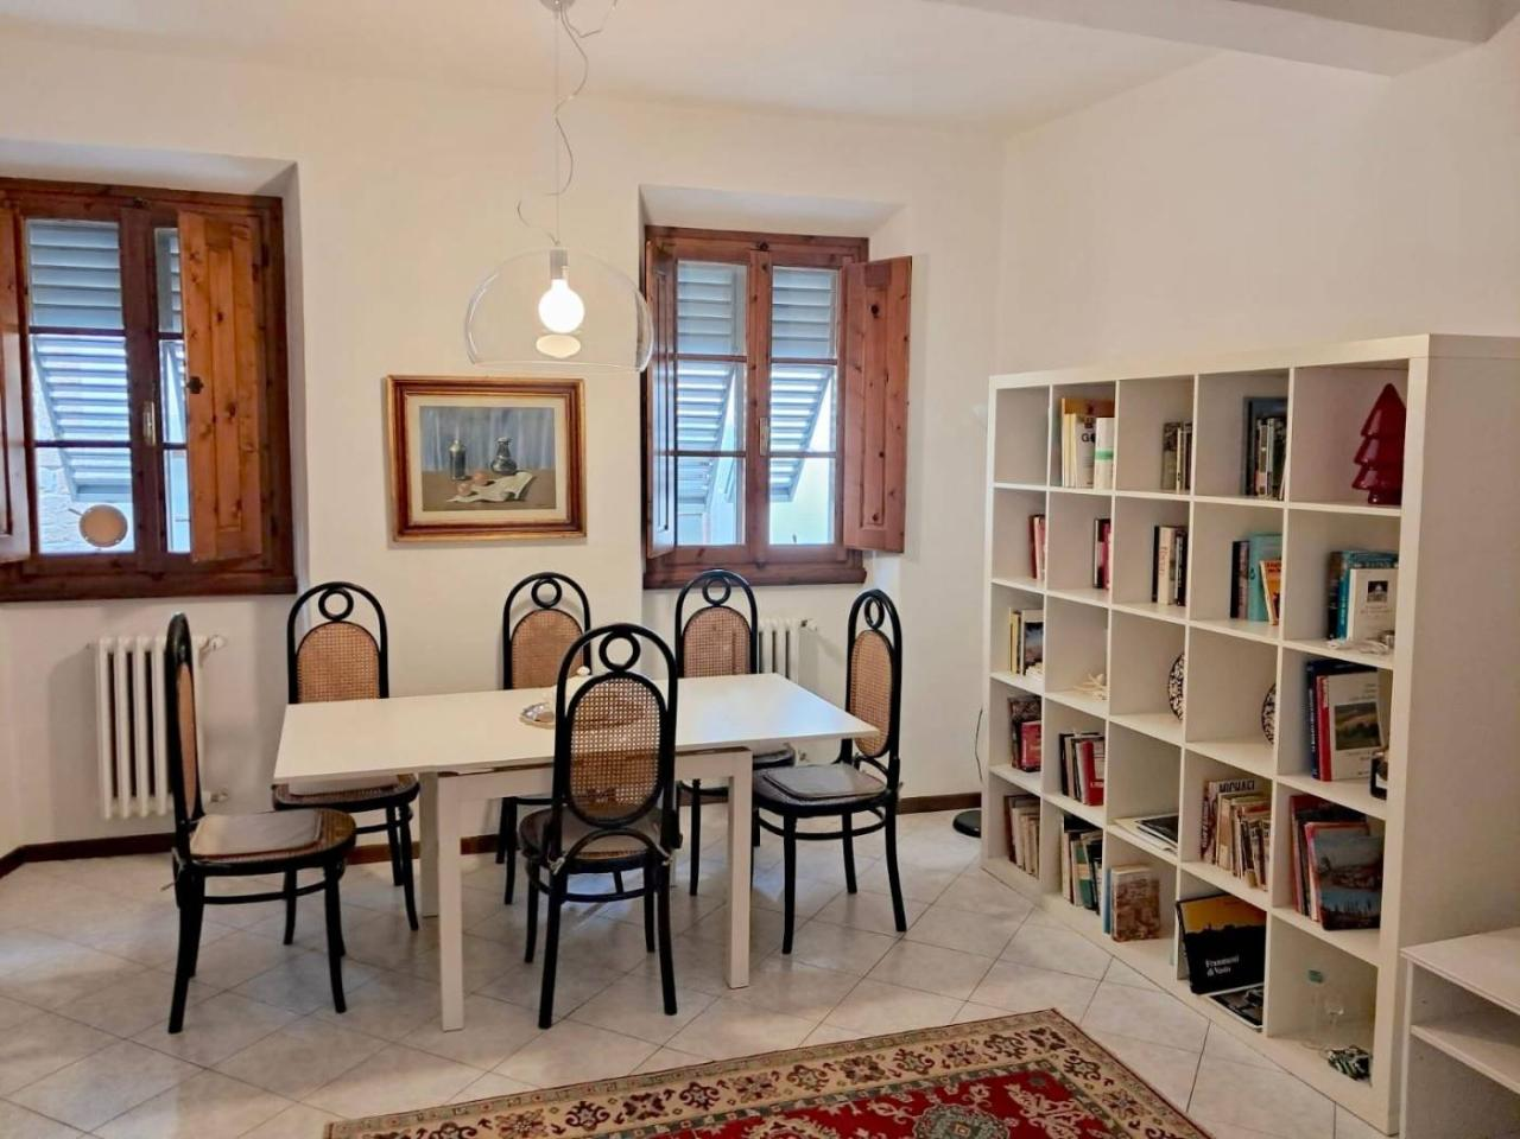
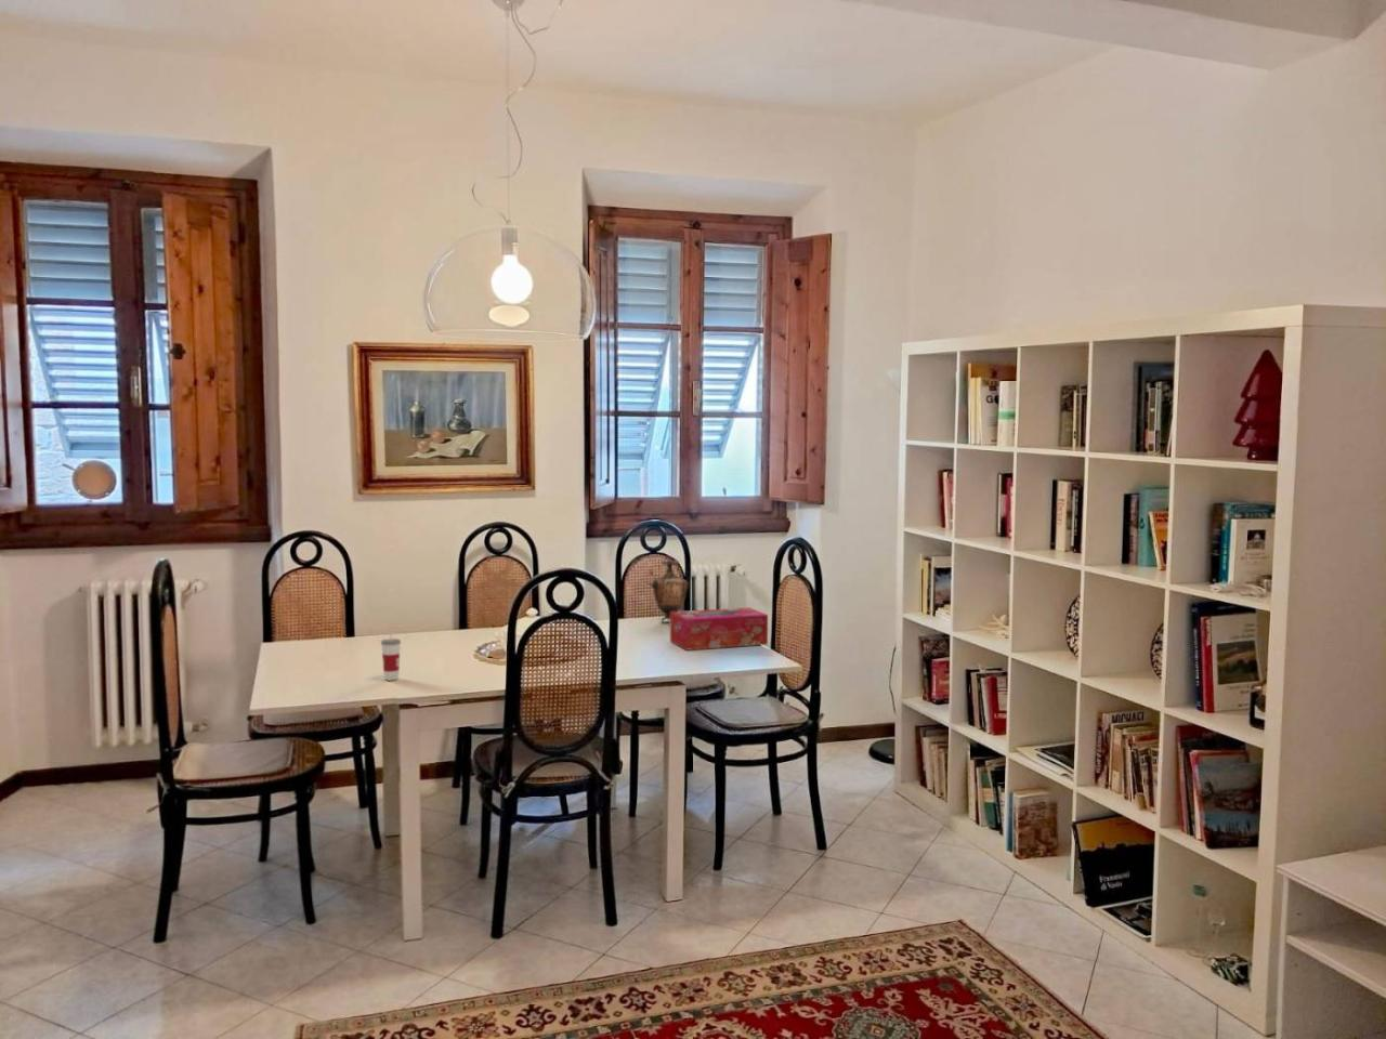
+ tissue box [669,606,768,652]
+ cup [380,626,402,681]
+ vase [646,559,692,622]
